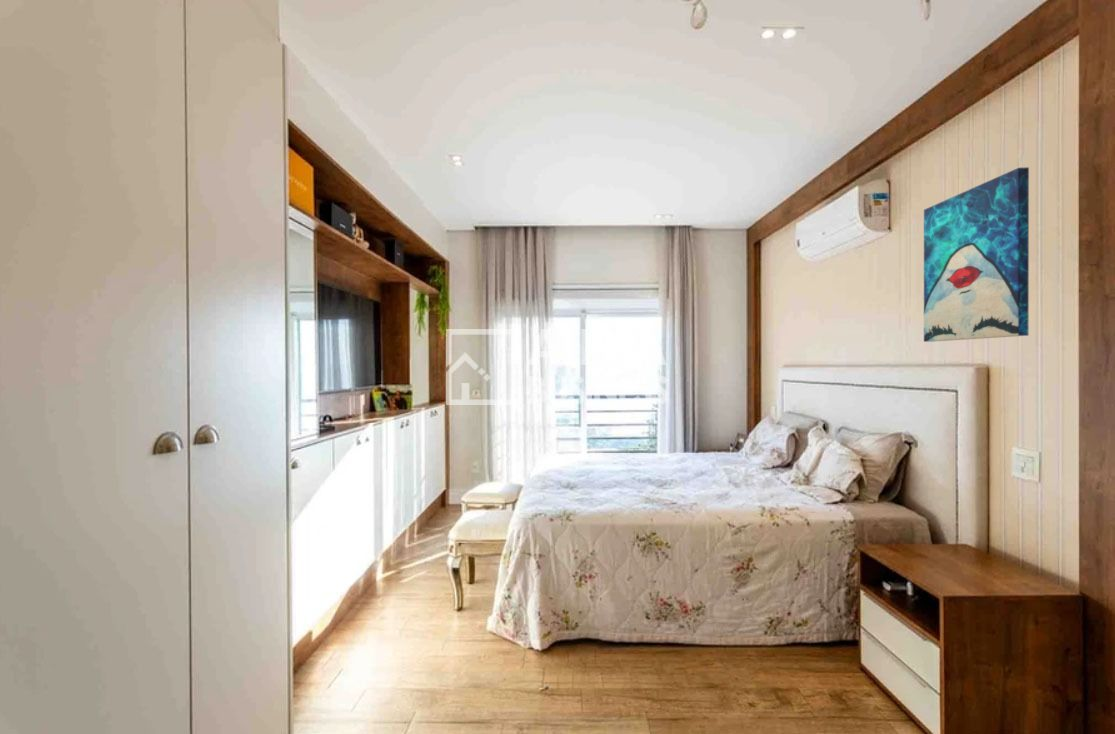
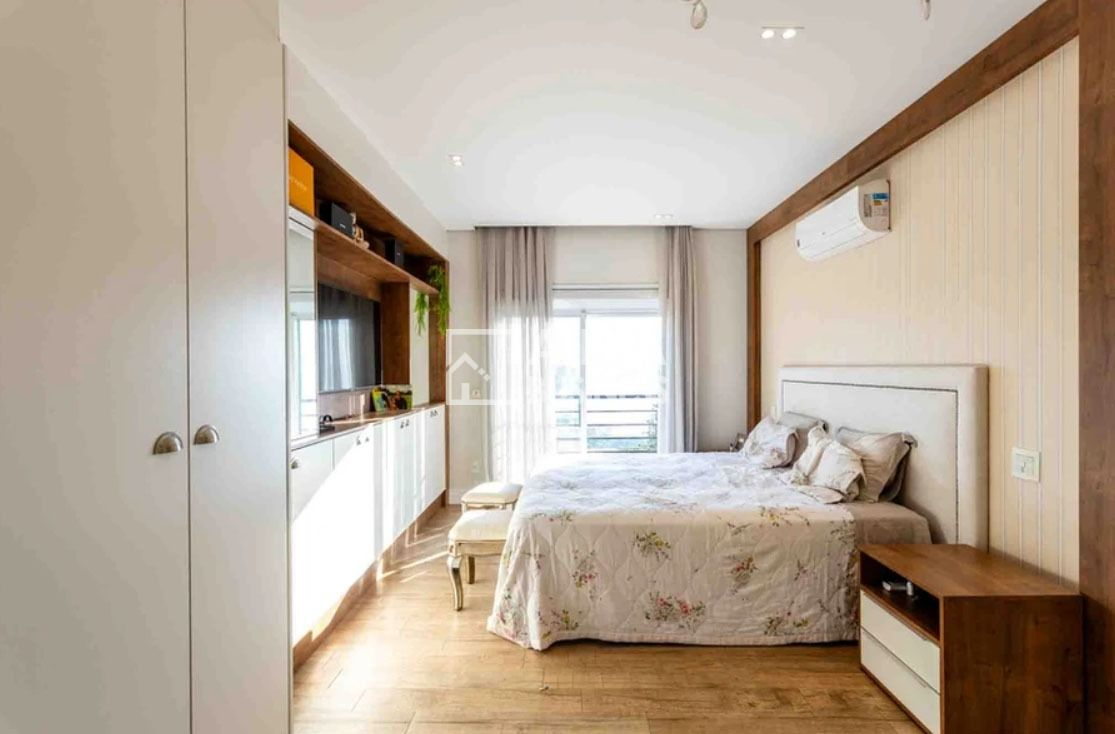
- wall art [923,166,1030,343]
